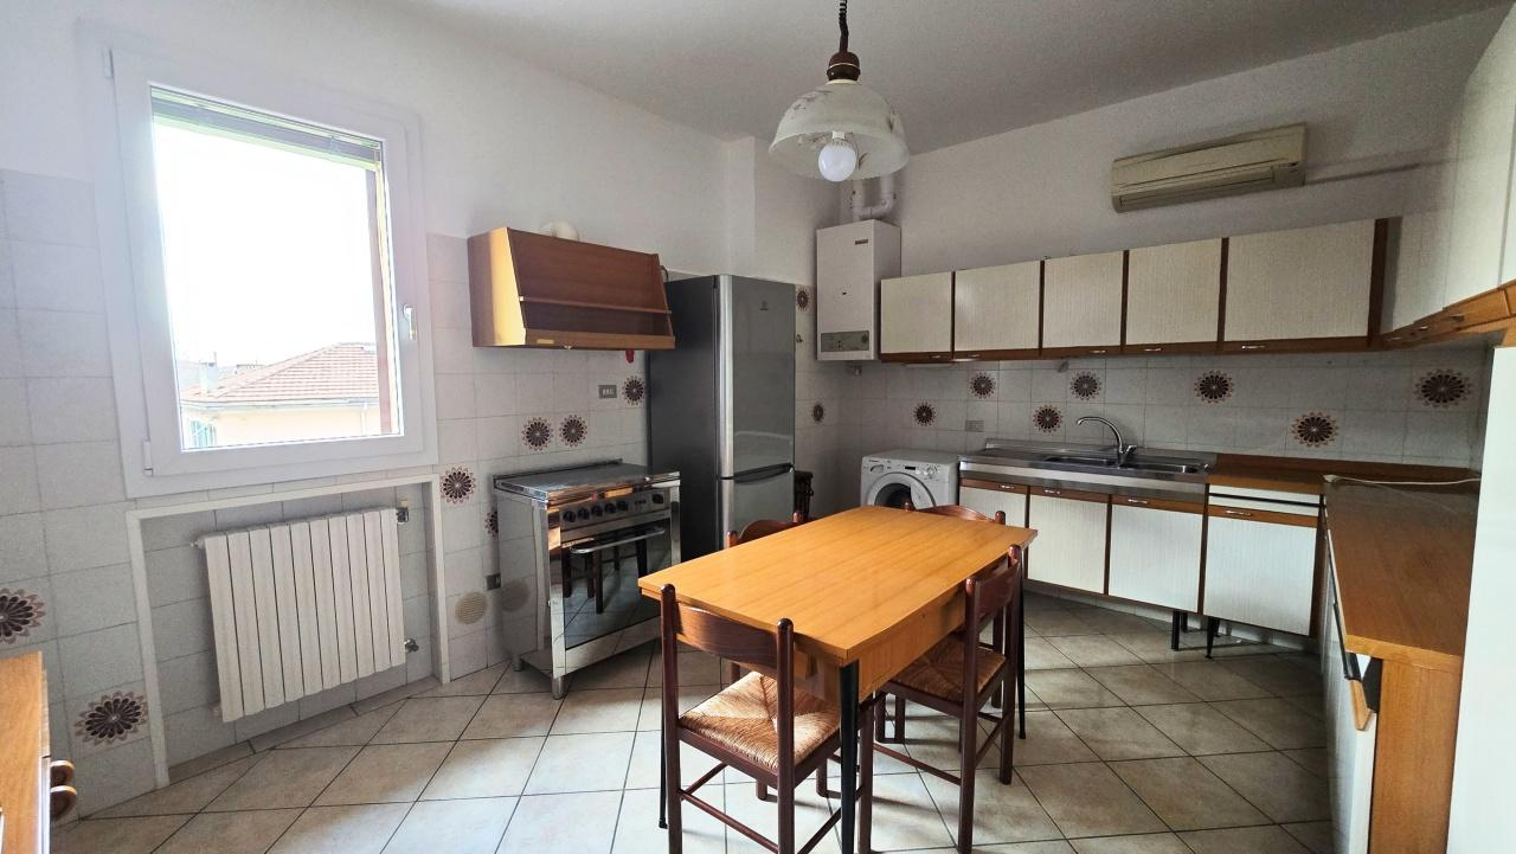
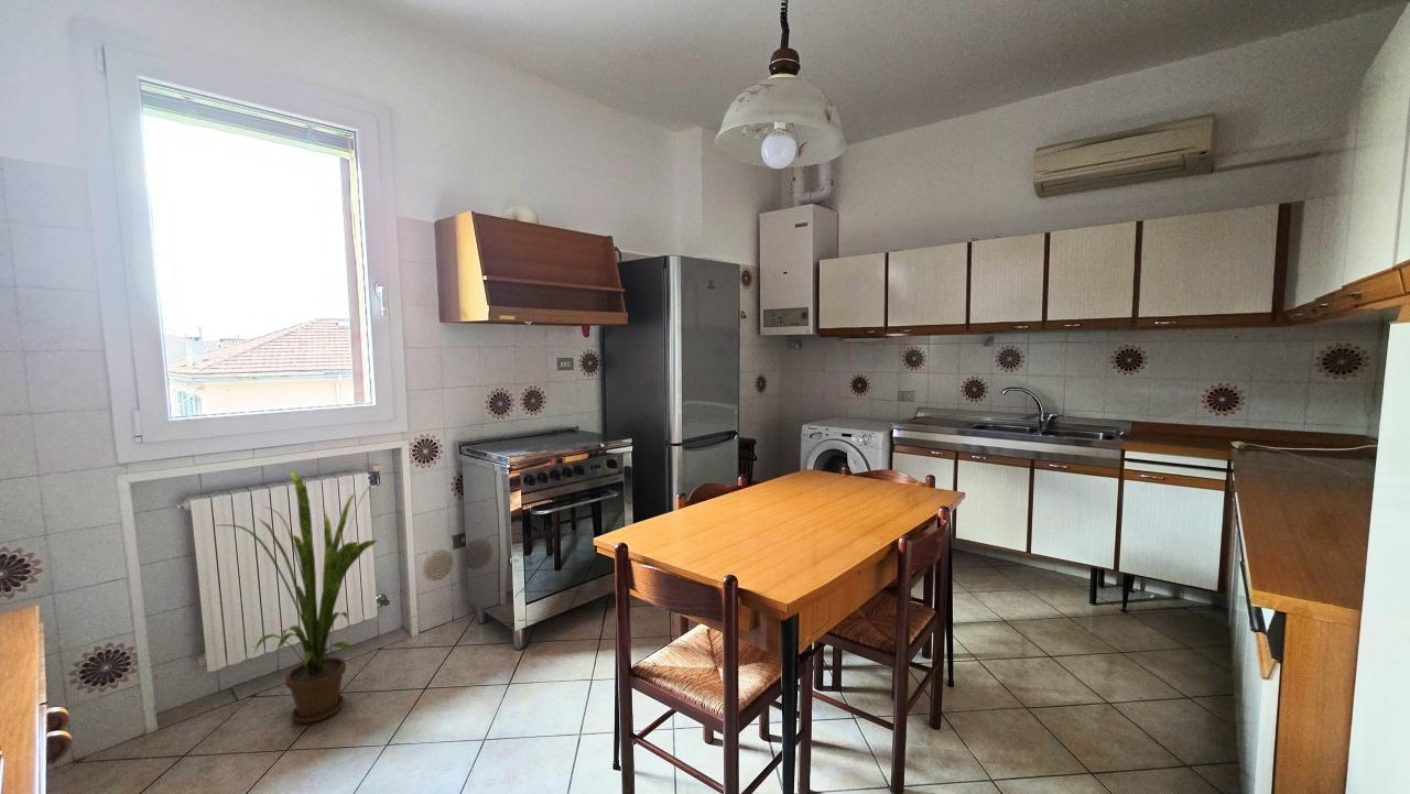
+ house plant [217,468,378,724]
